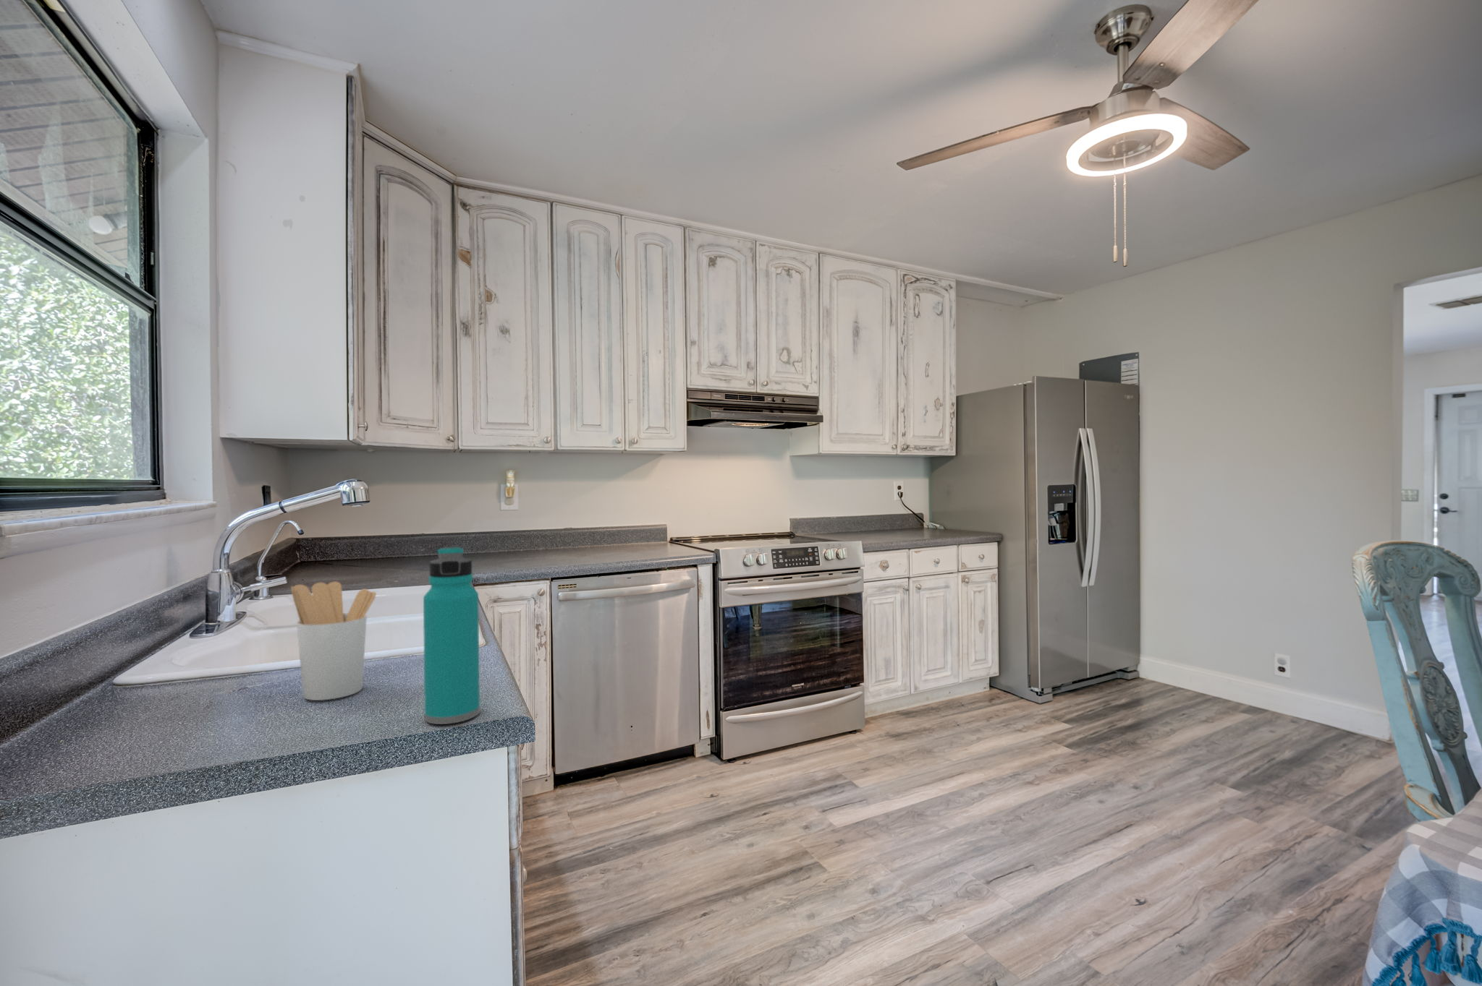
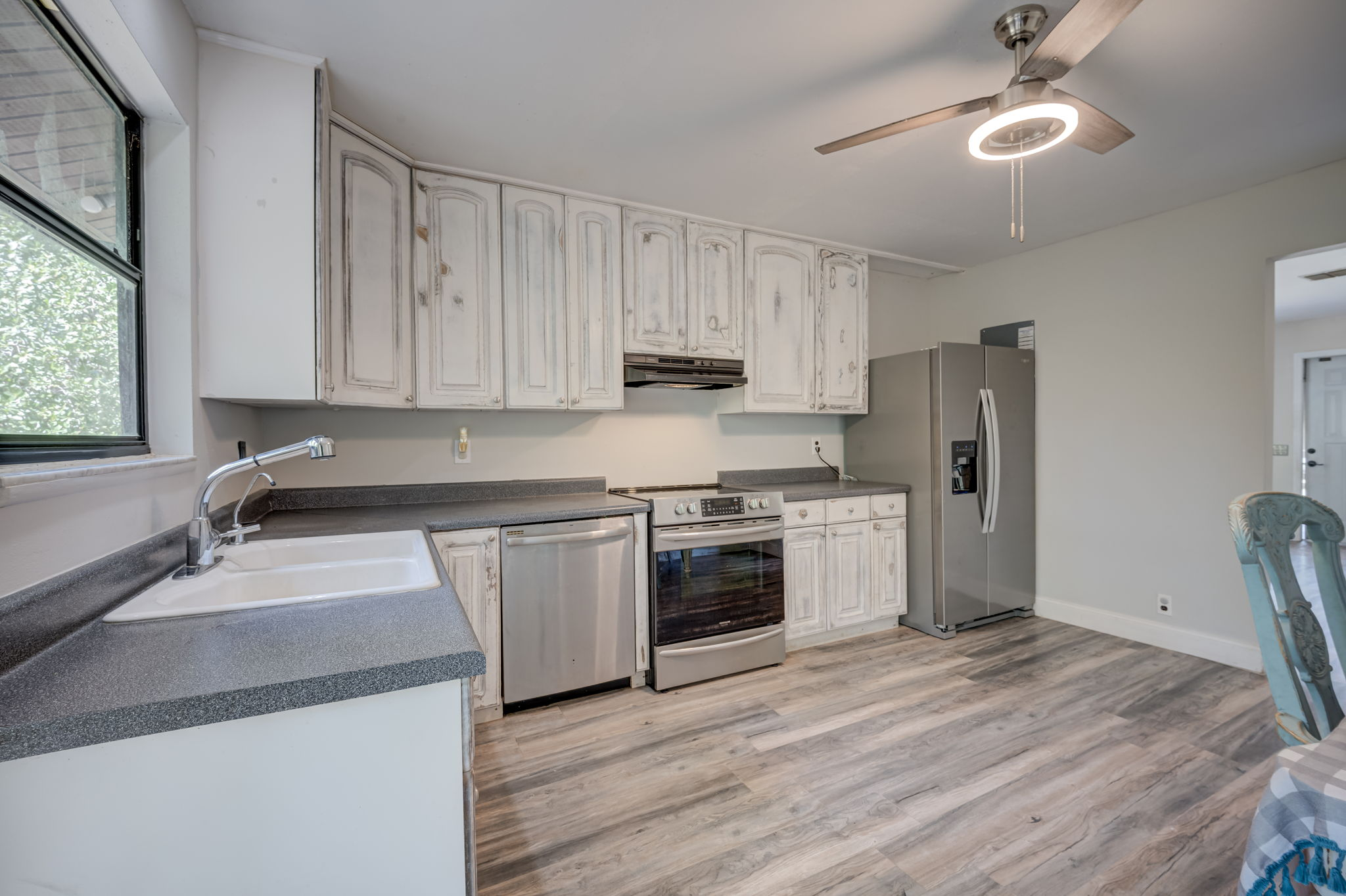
- water bottle [423,545,480,725]
- utensil holder [291,580,377,701]
